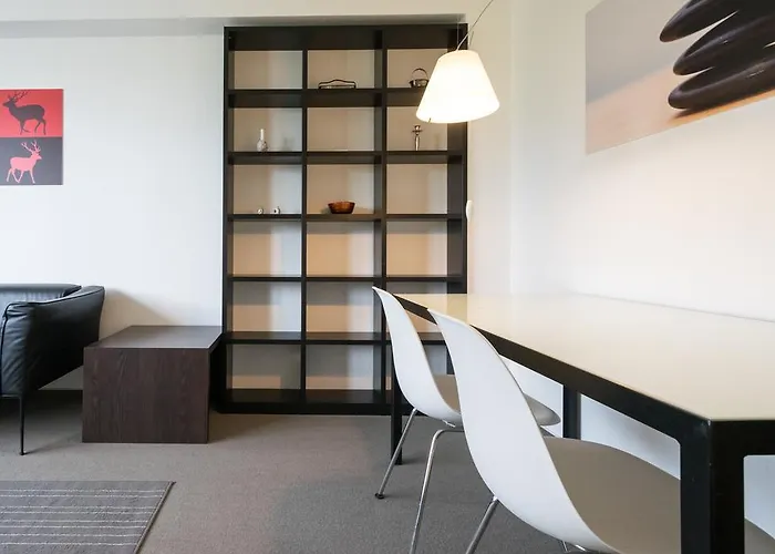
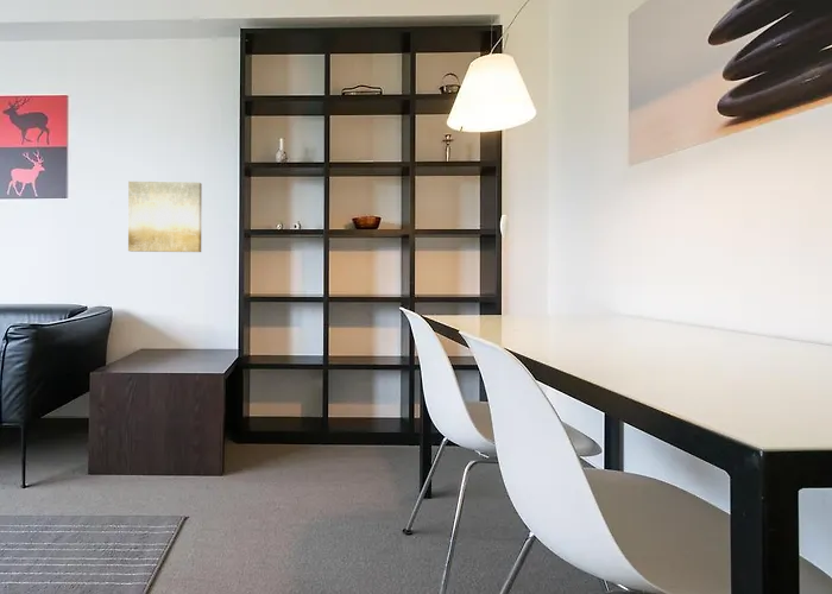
+ wall art [127,181,203,253]
